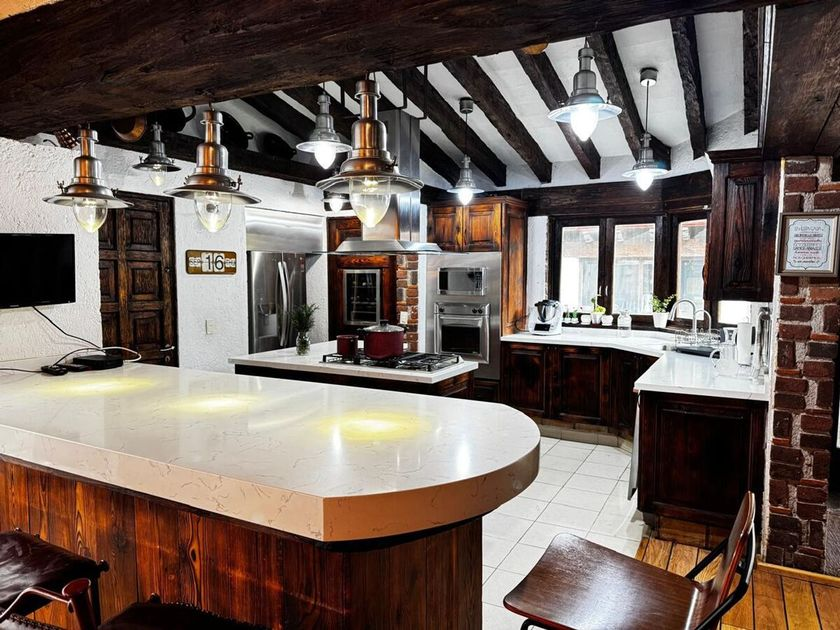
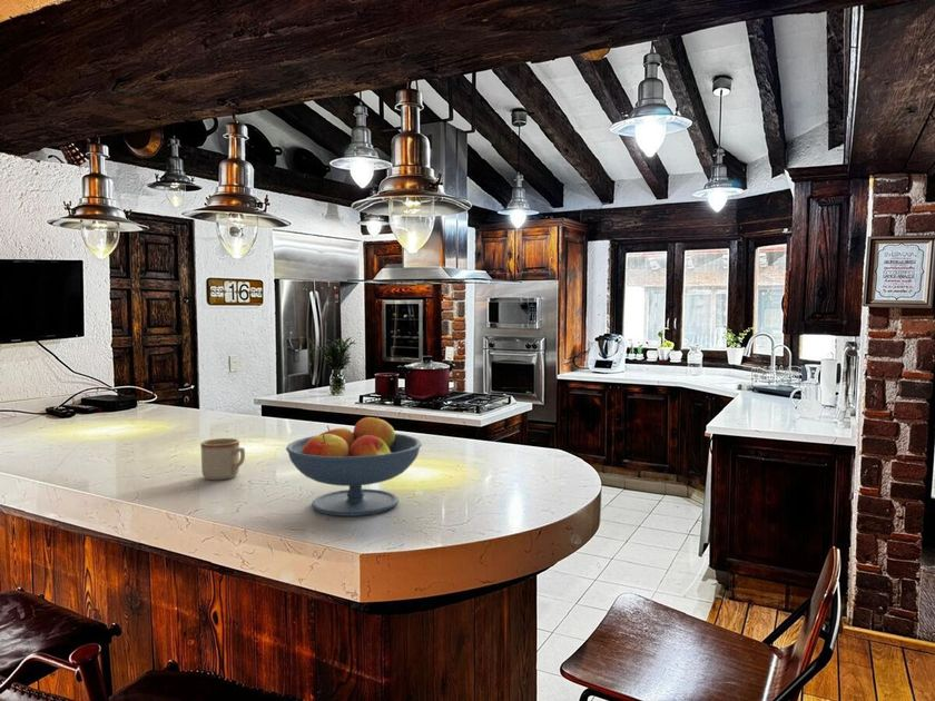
+ mug [199,437,246,481]
+ fruit bowl [285,414,423,517]
